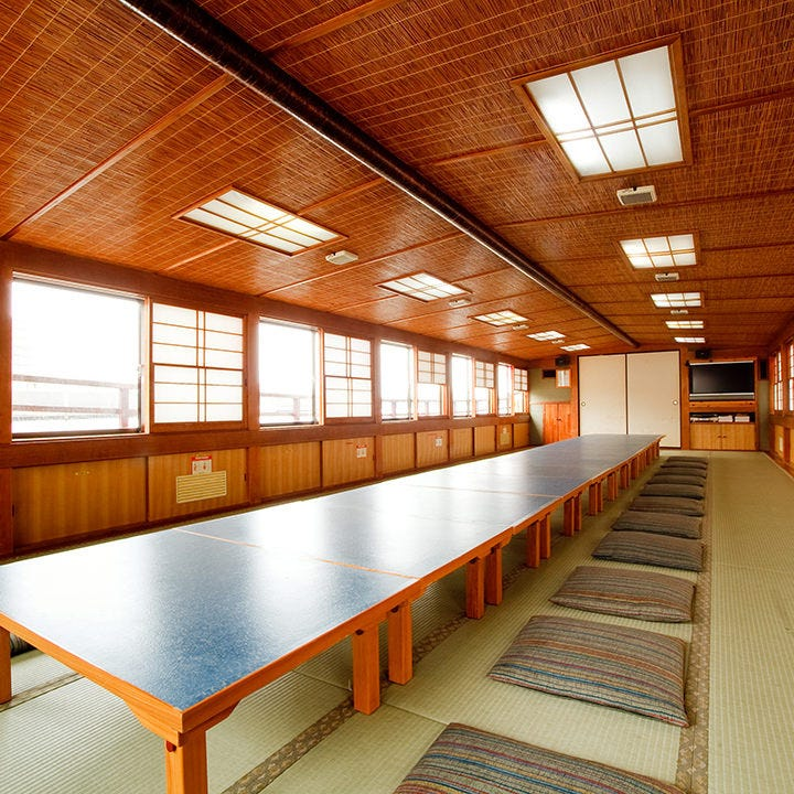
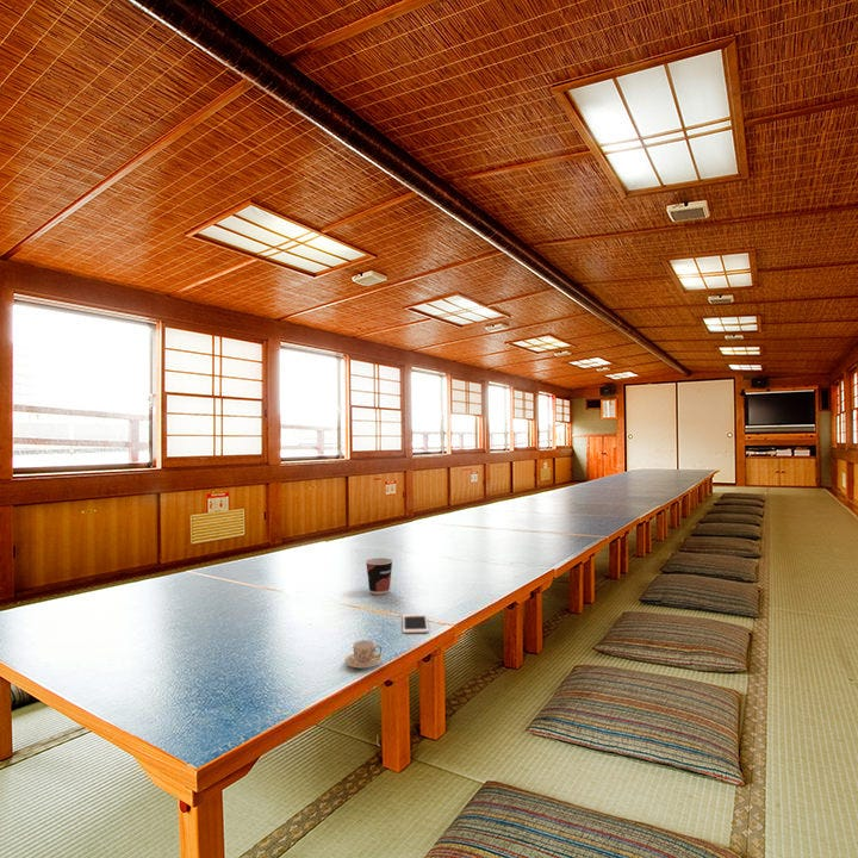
+ cup [365,557,394,596]
+ cell phone [402,613,430,634]
+ teacup [343,639,384,670]
